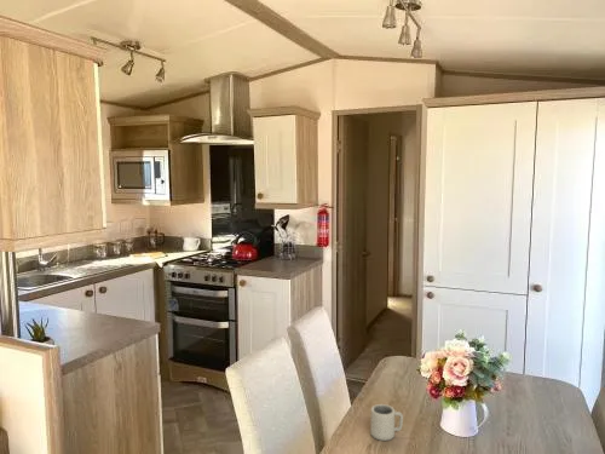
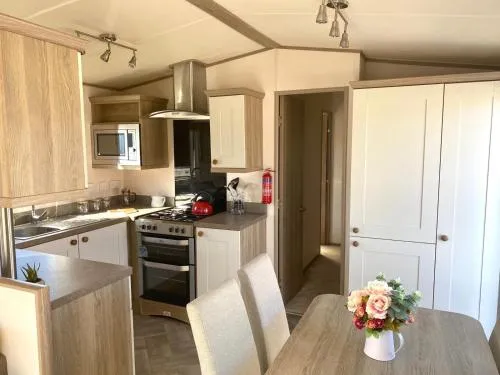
- cup [369,403,404,442]
